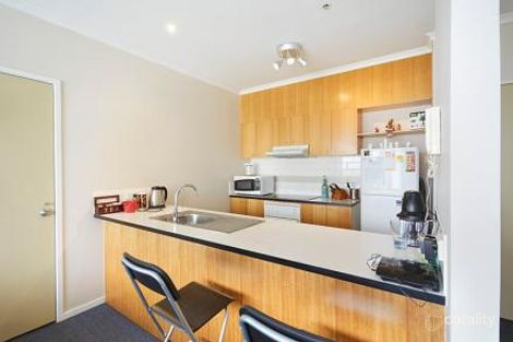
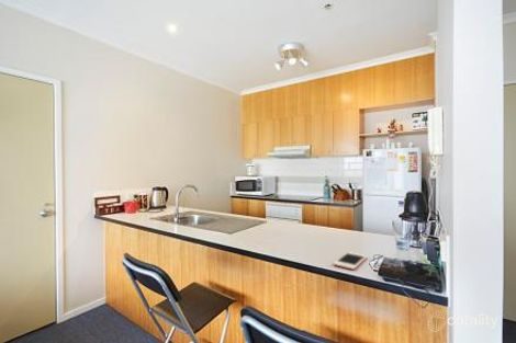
+ cell phone [333,251,368,271]
